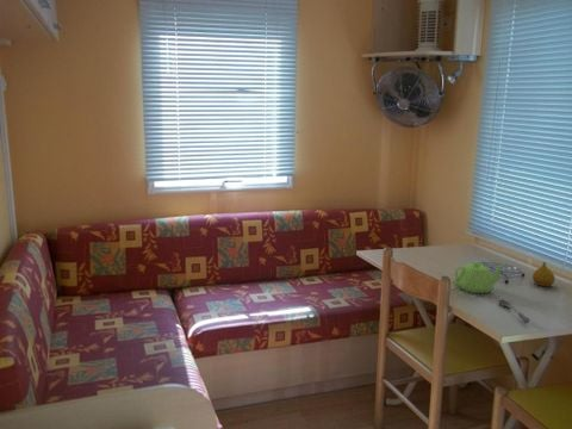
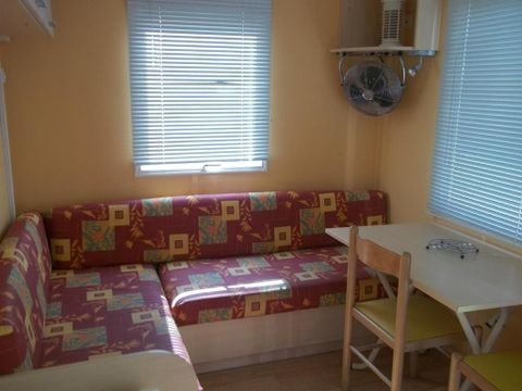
- fruit [531,261,557,287]
- teapot [452,261,506,294]
- soupspoon [498,299,530,324]
